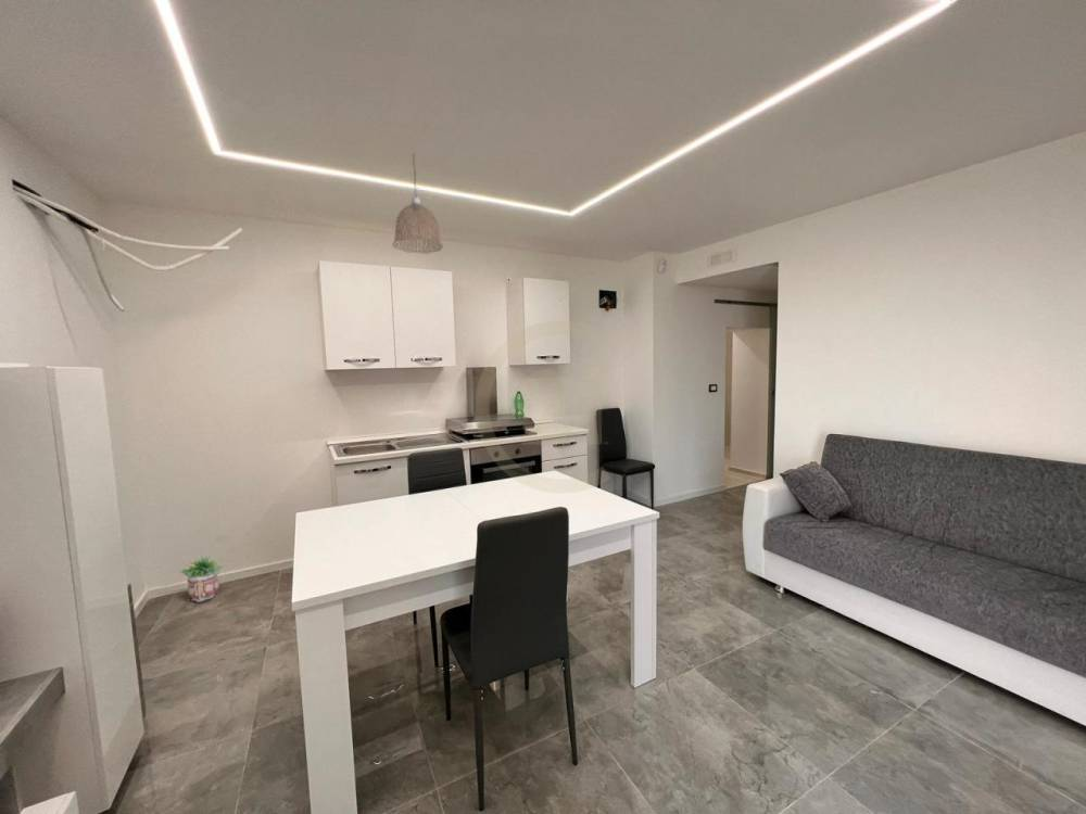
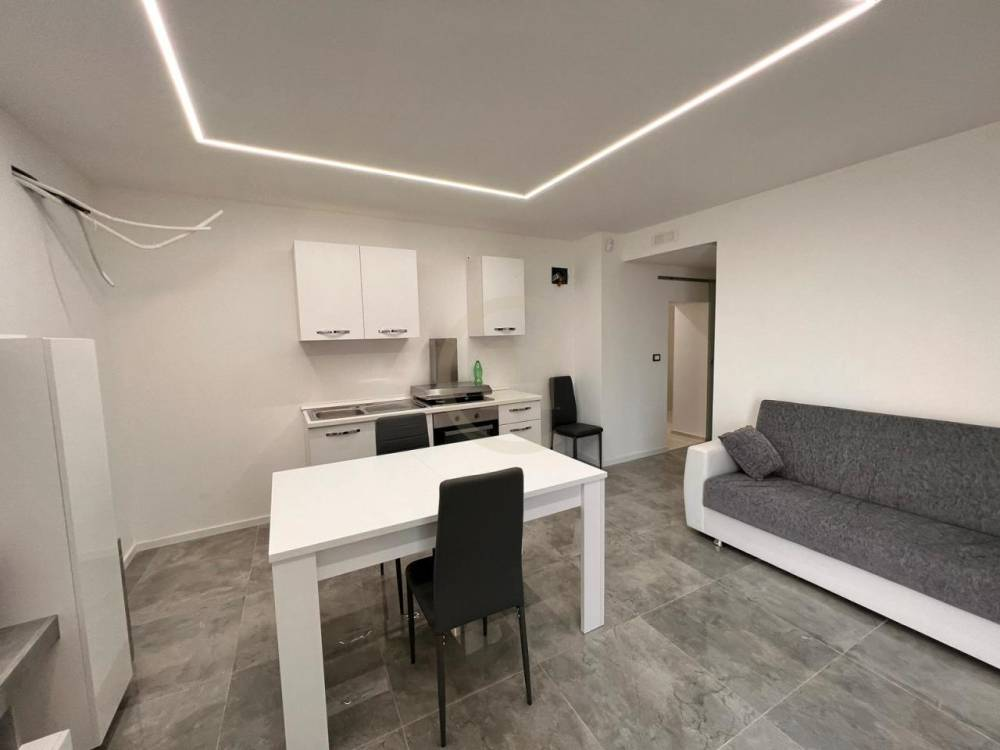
- potted plant [178,554,226,603]
- pendant lamp [392,152,444,255]
